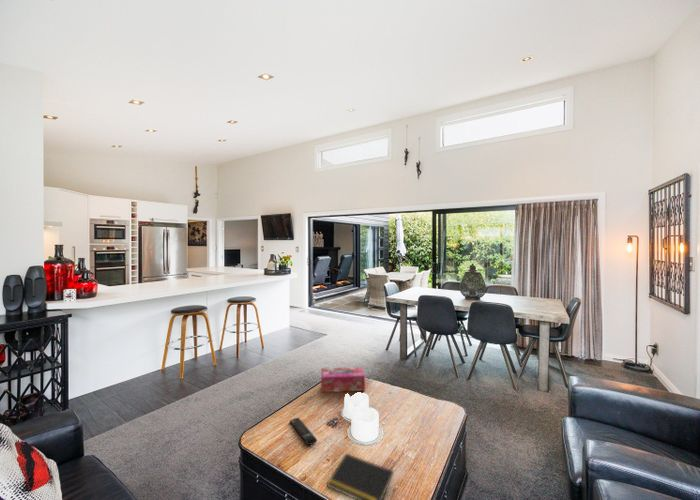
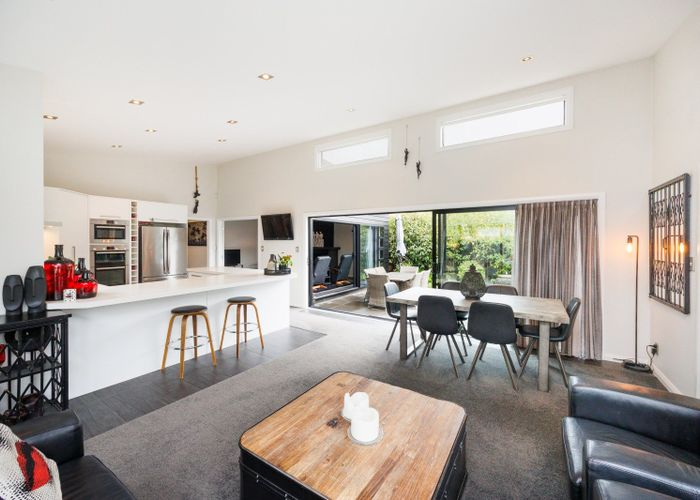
- tissue box [320,366,366,393]
- remote control [289,417,318,446]
- notepad [325,452,395,500]
